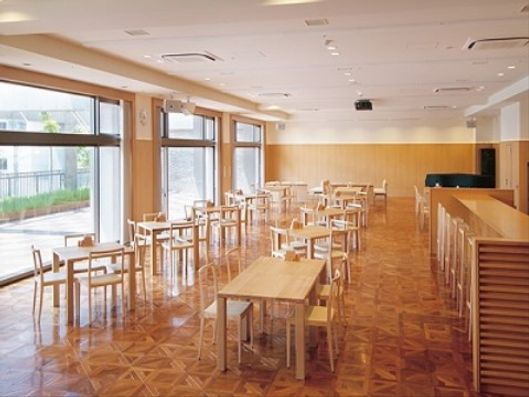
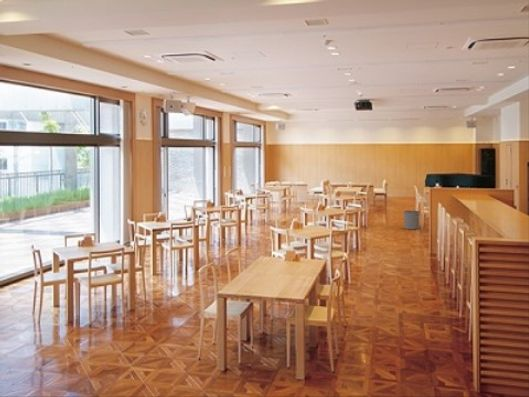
+ waste bin [403,210,421,230]
